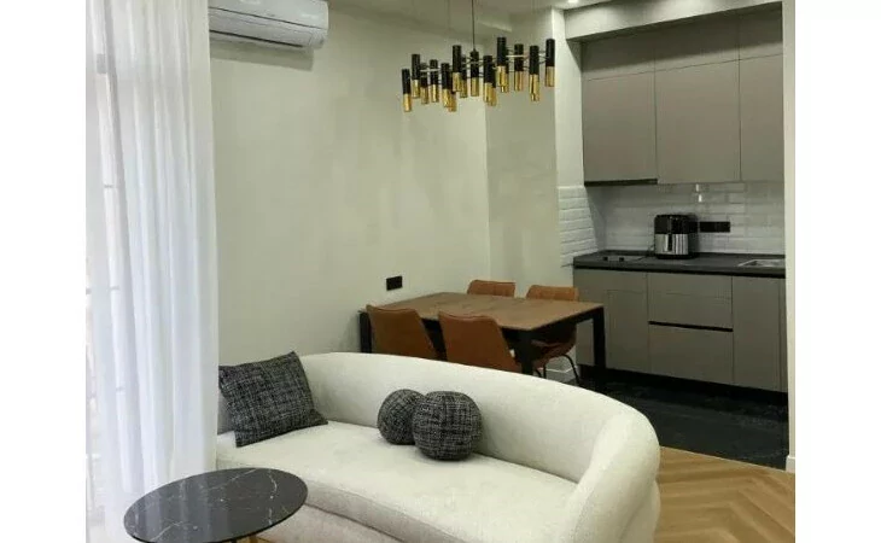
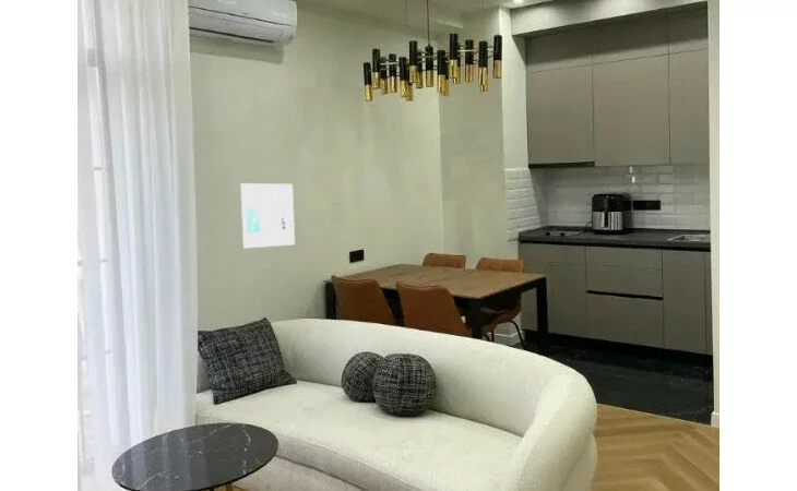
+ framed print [240,182,296,249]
